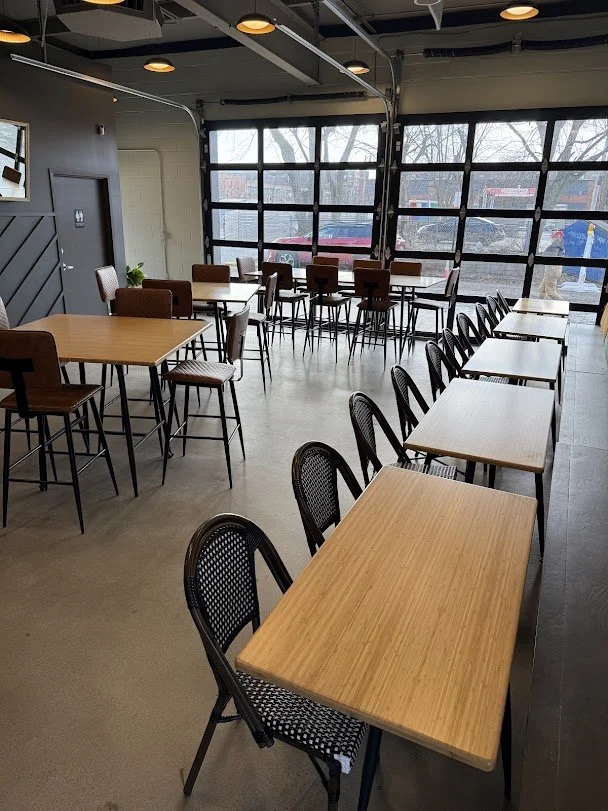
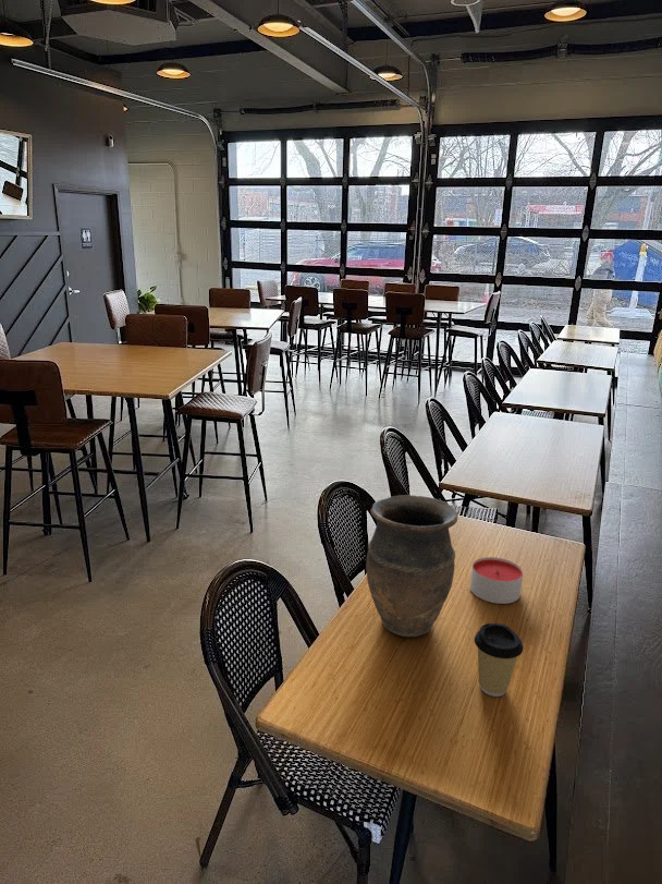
+ candle [469,556,525,605]
+ coffee cup [474,622,525,698]
+ vase [365,494,459,638]
